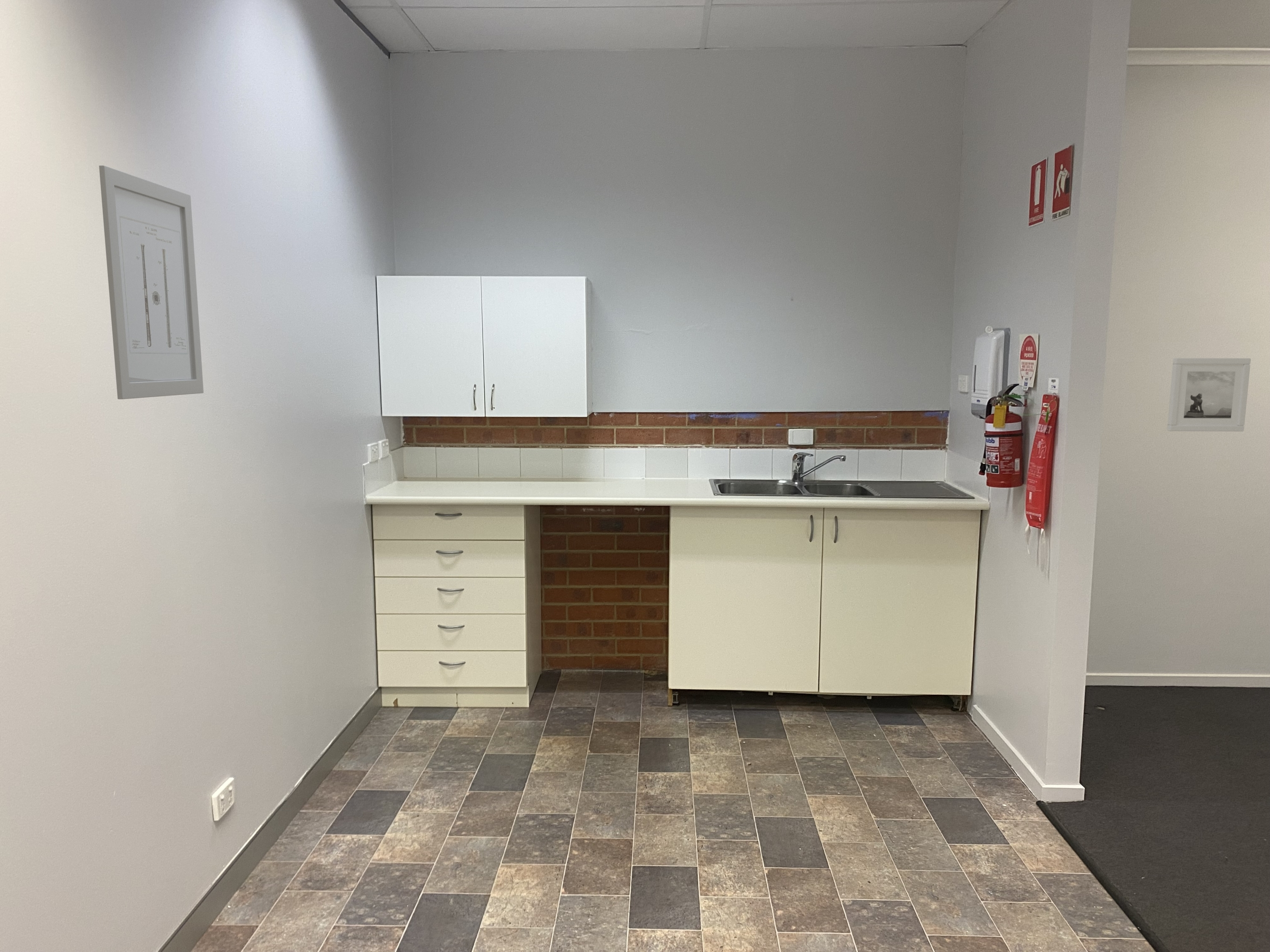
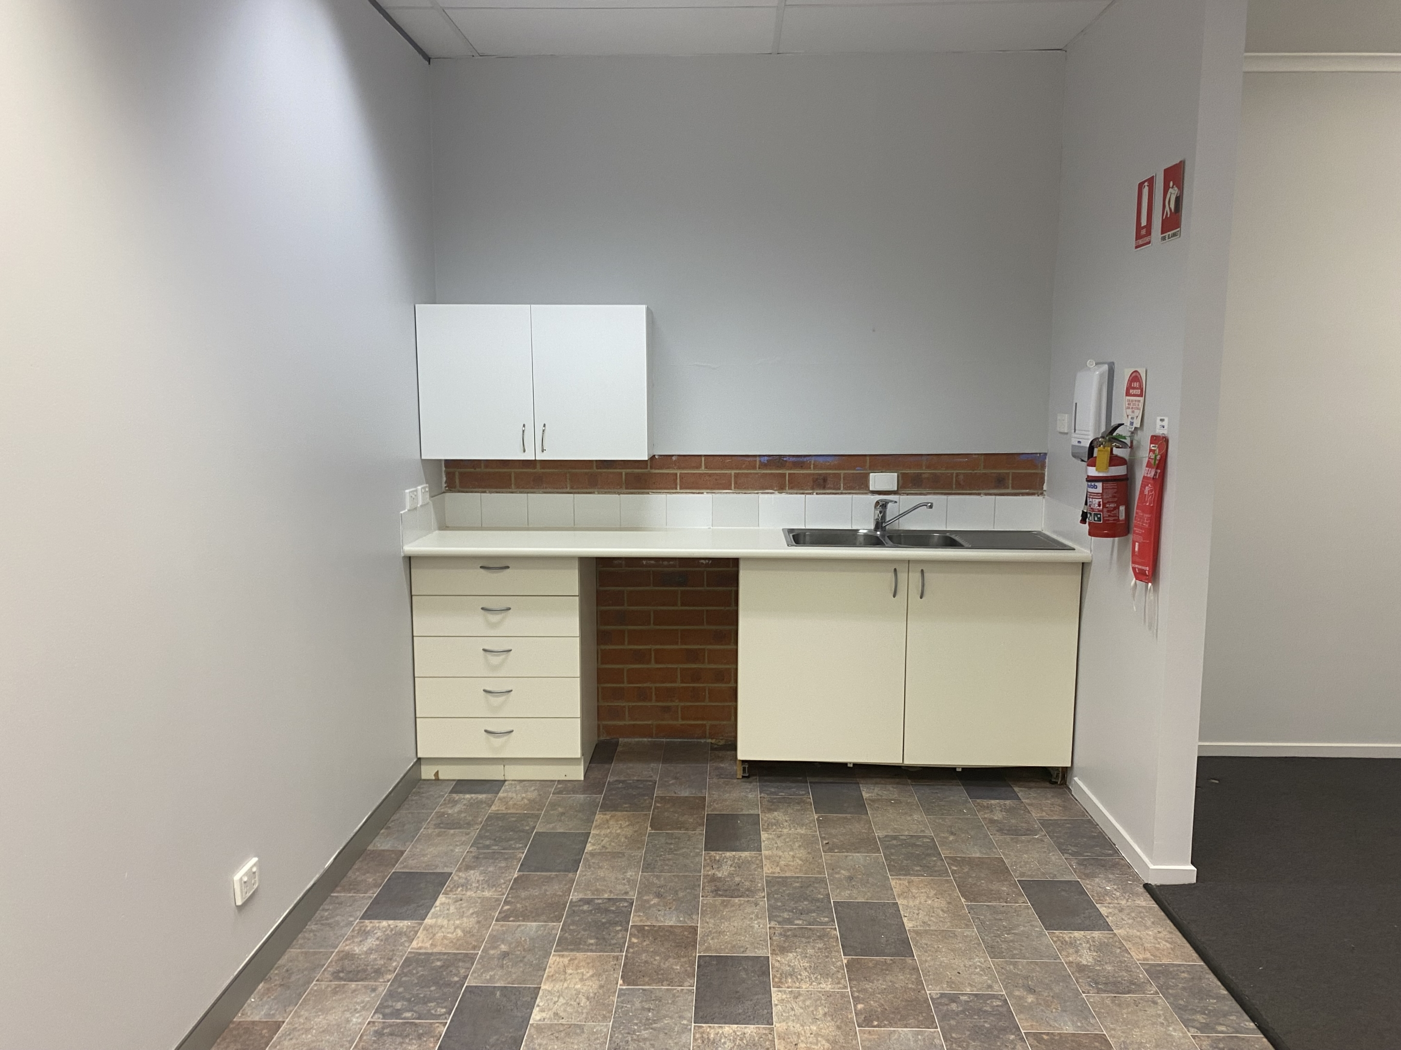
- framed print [1167,357,1251,432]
- wall art [99,165,204,400]
